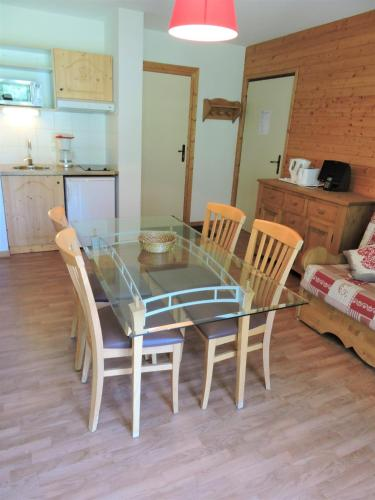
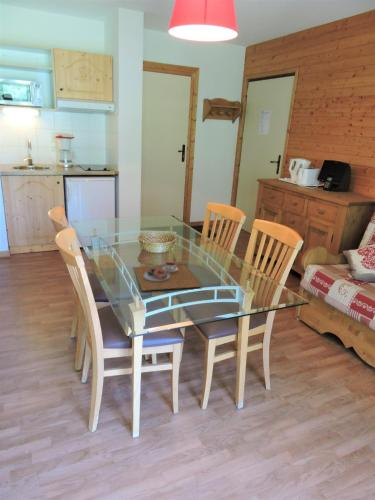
+ placemat [132,261,202,292]
